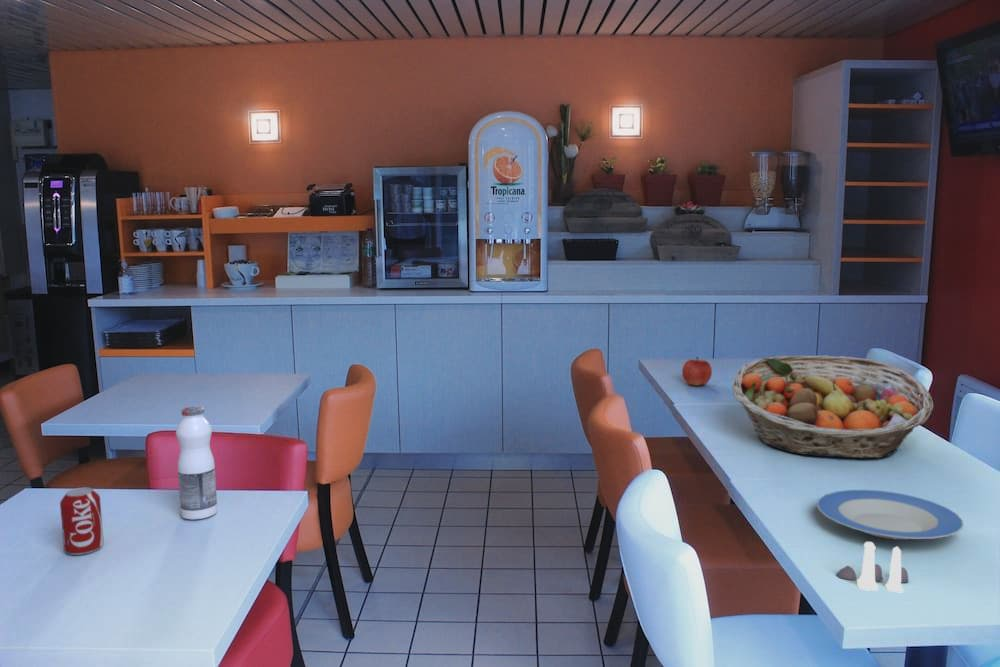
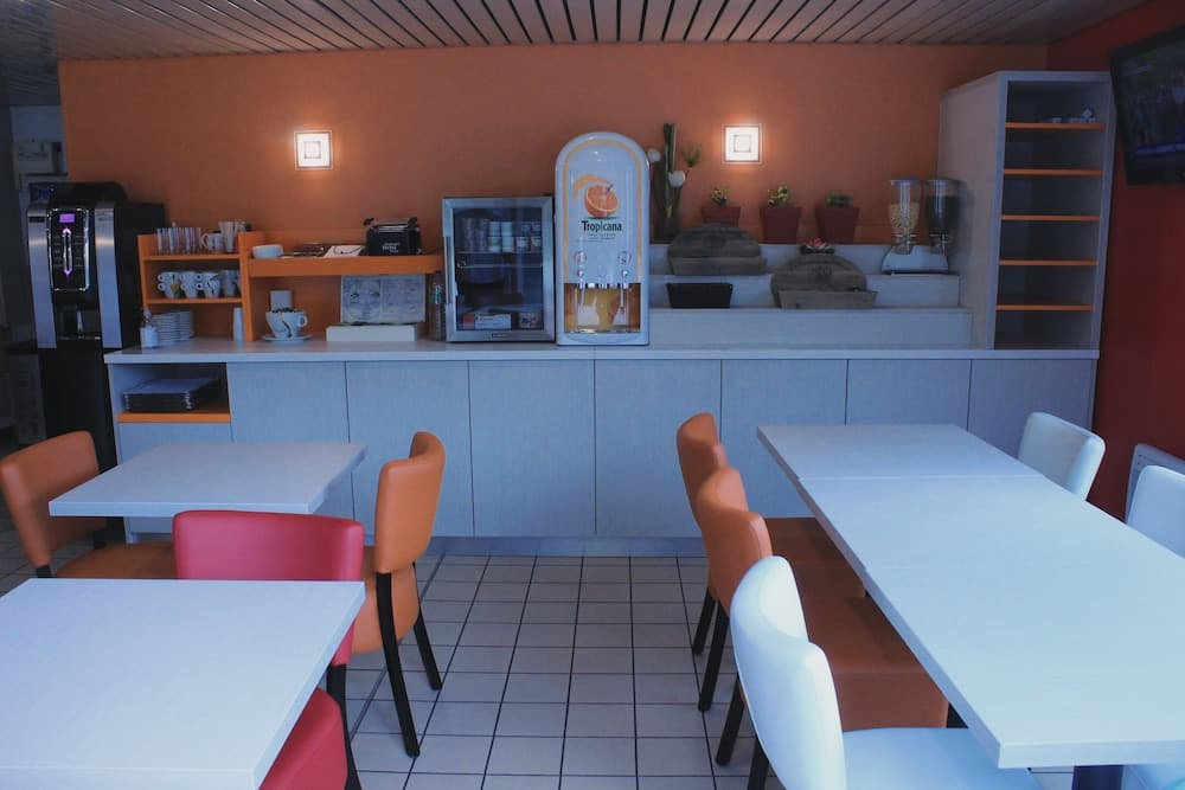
- fruit basket [731,354,935,459]
- plate [816,489,964,541]
- salt and pepper shaker set [835,541,909,594]
- beverage can [59,486,105,556]
- juice bottle [175,406,218,520]
- apple [681,356,713,387]
